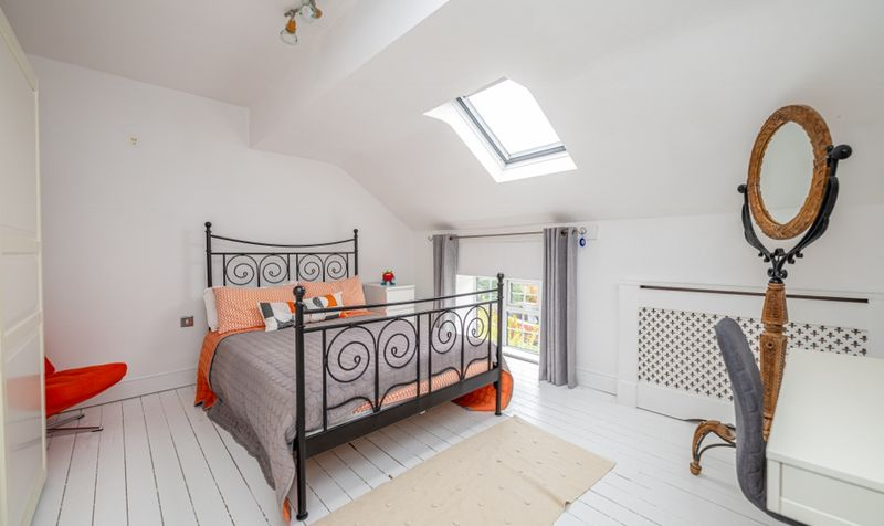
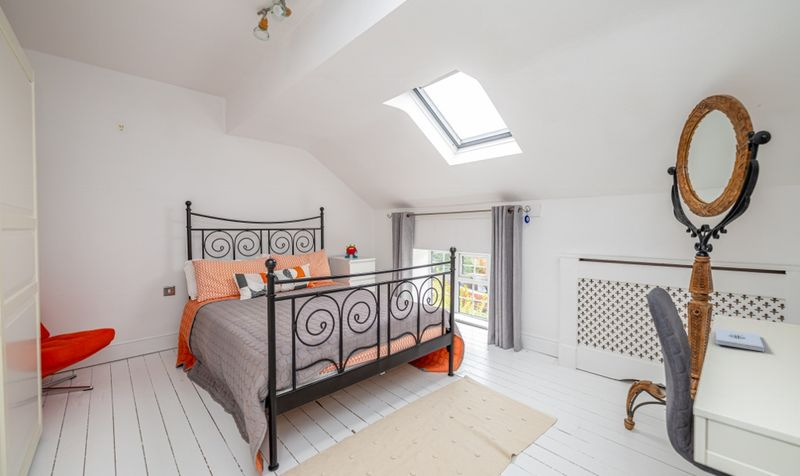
+ notepad [715,328,765,352]
